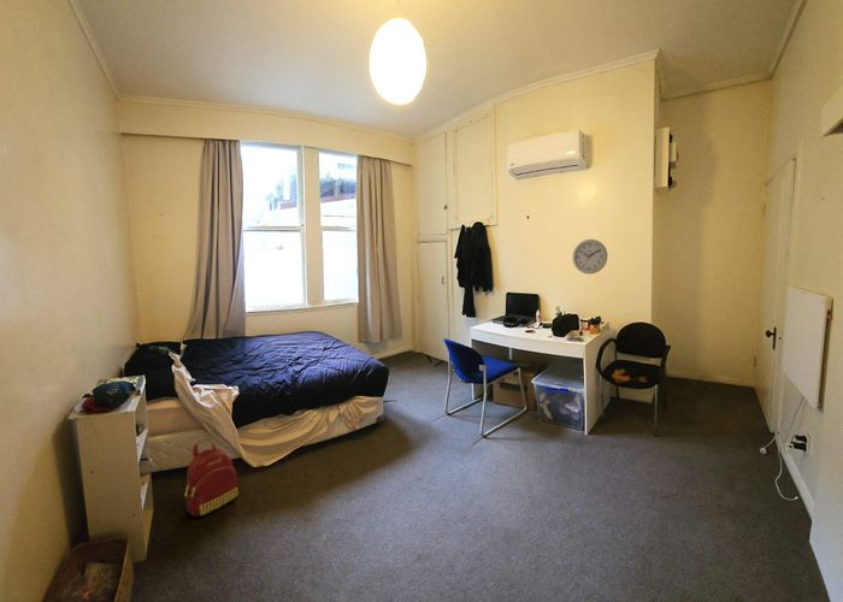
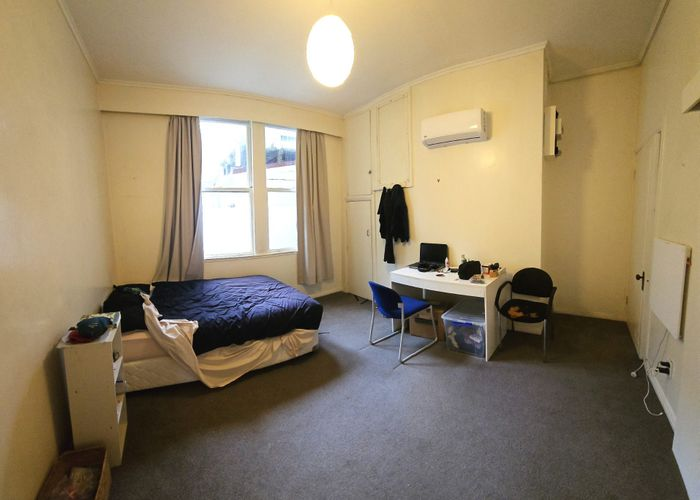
- backpack [184,438,241,518]
- wall clock [572,238,608,276]
